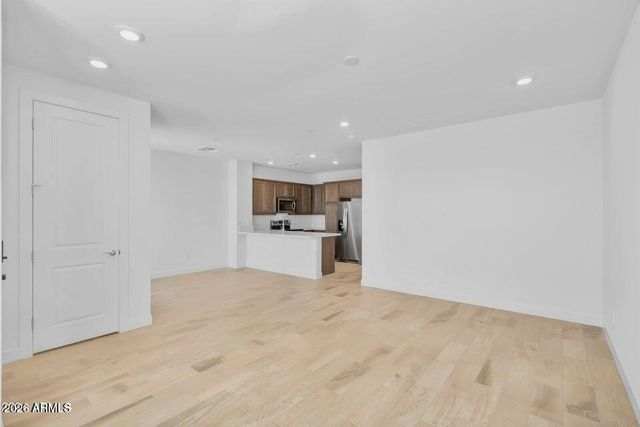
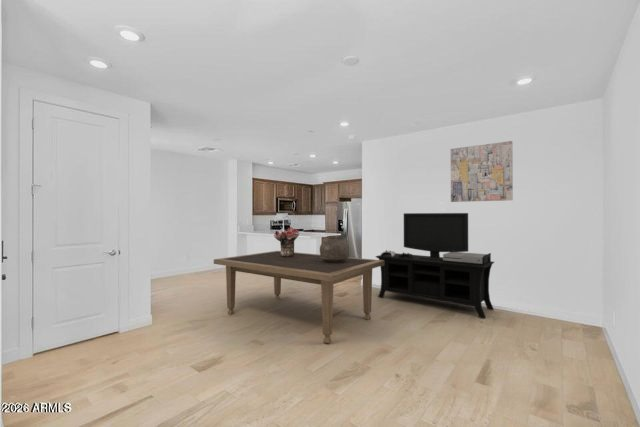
+ ceramic pot [319,235,350,263]
+ wall art [450,140,514,203]
+ bouquet [273,226,300,257]
+ media console [374,212,495,319]
+ dining table [213,250,384,344]
